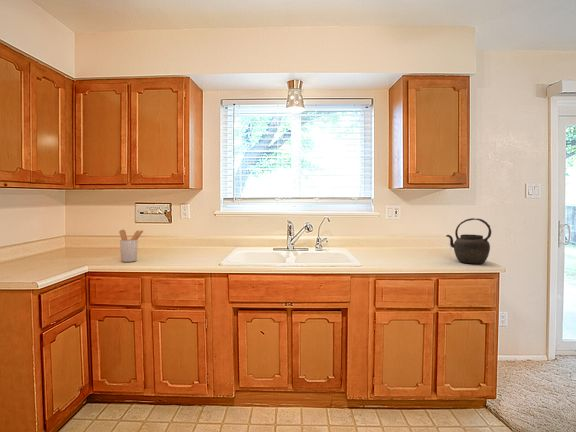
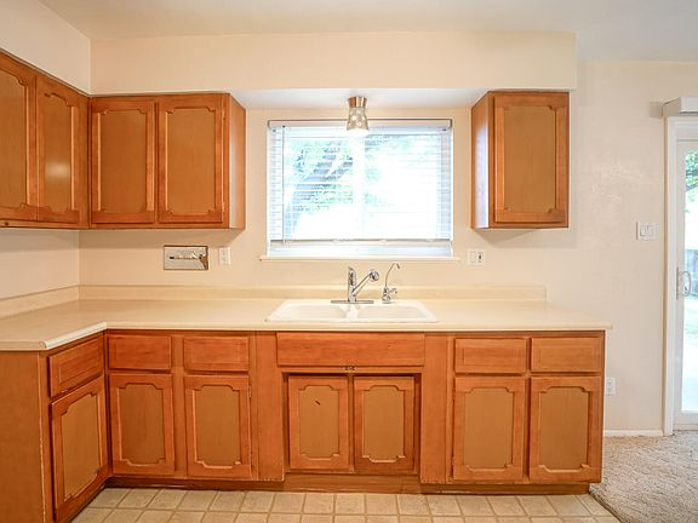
- kettle [445,217,492,265]
- utensil holder [118,229,144,263]
